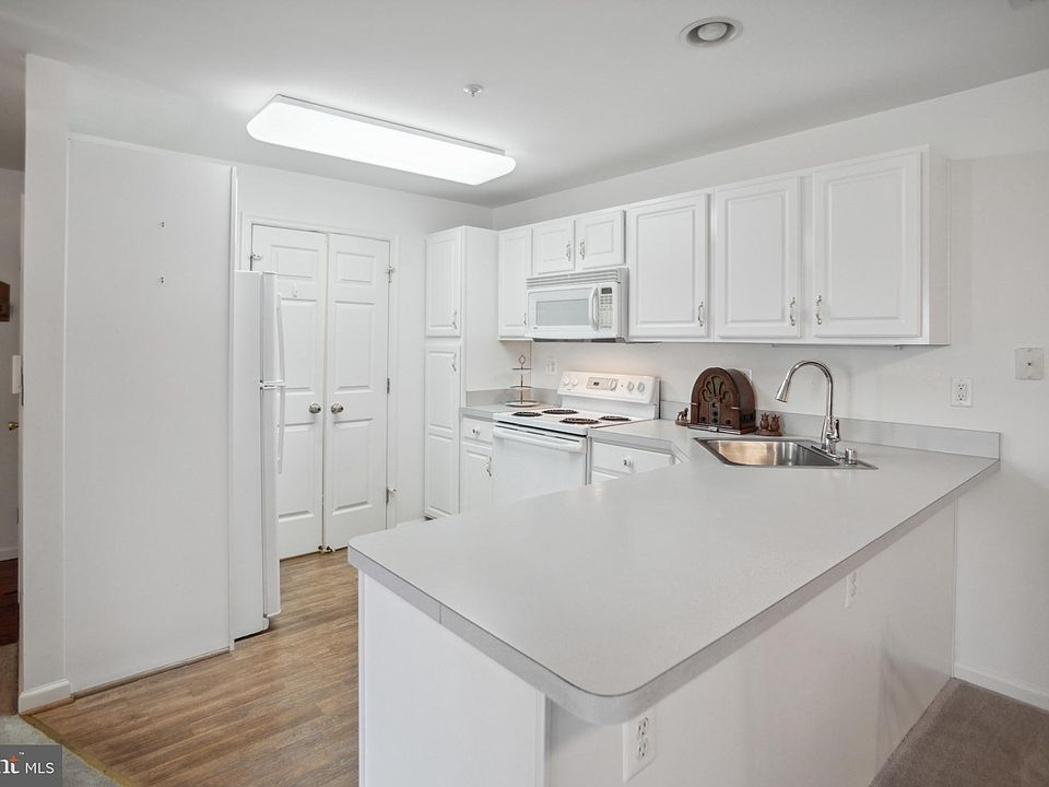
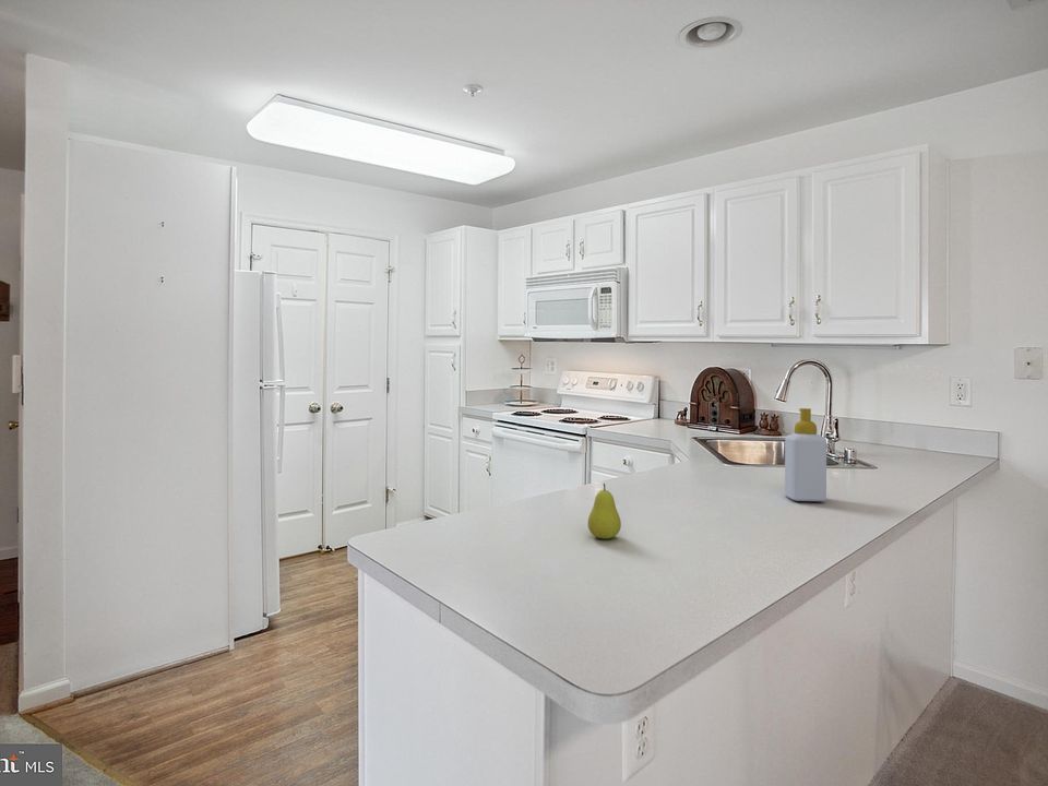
+ fruit [587,483,622,539]
+ soap bottle [784,407,827,502]
